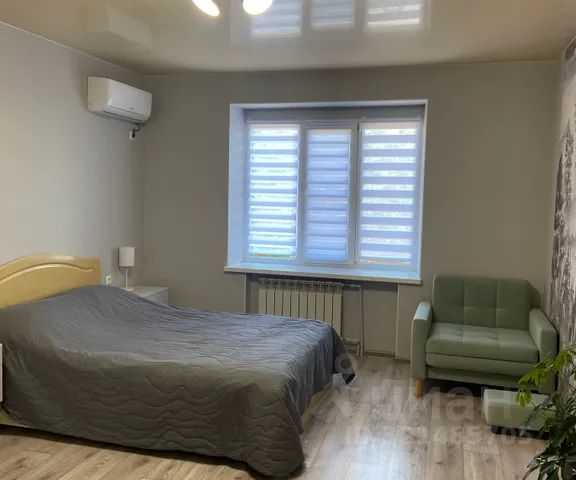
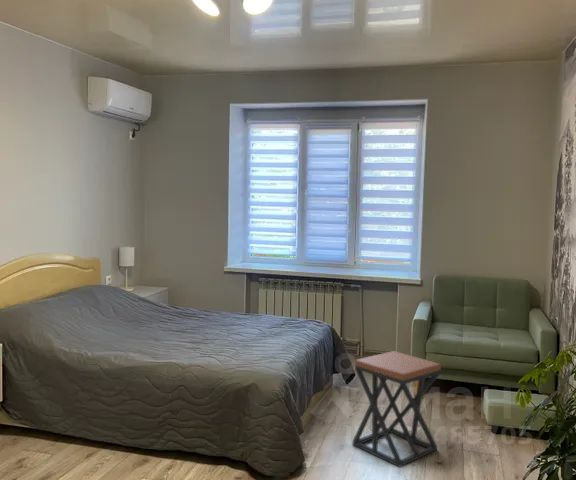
+ stool [351,350,442,468]
